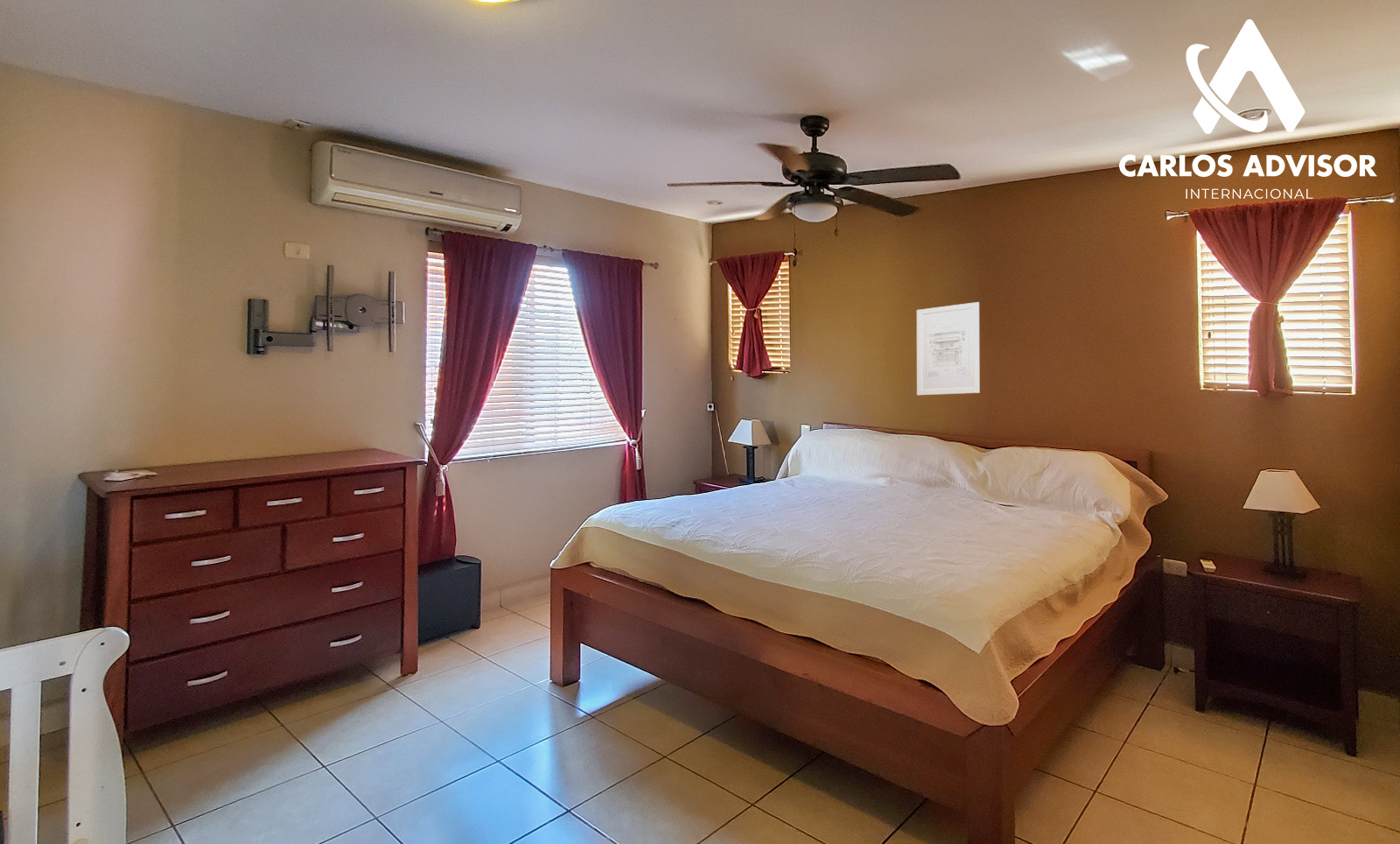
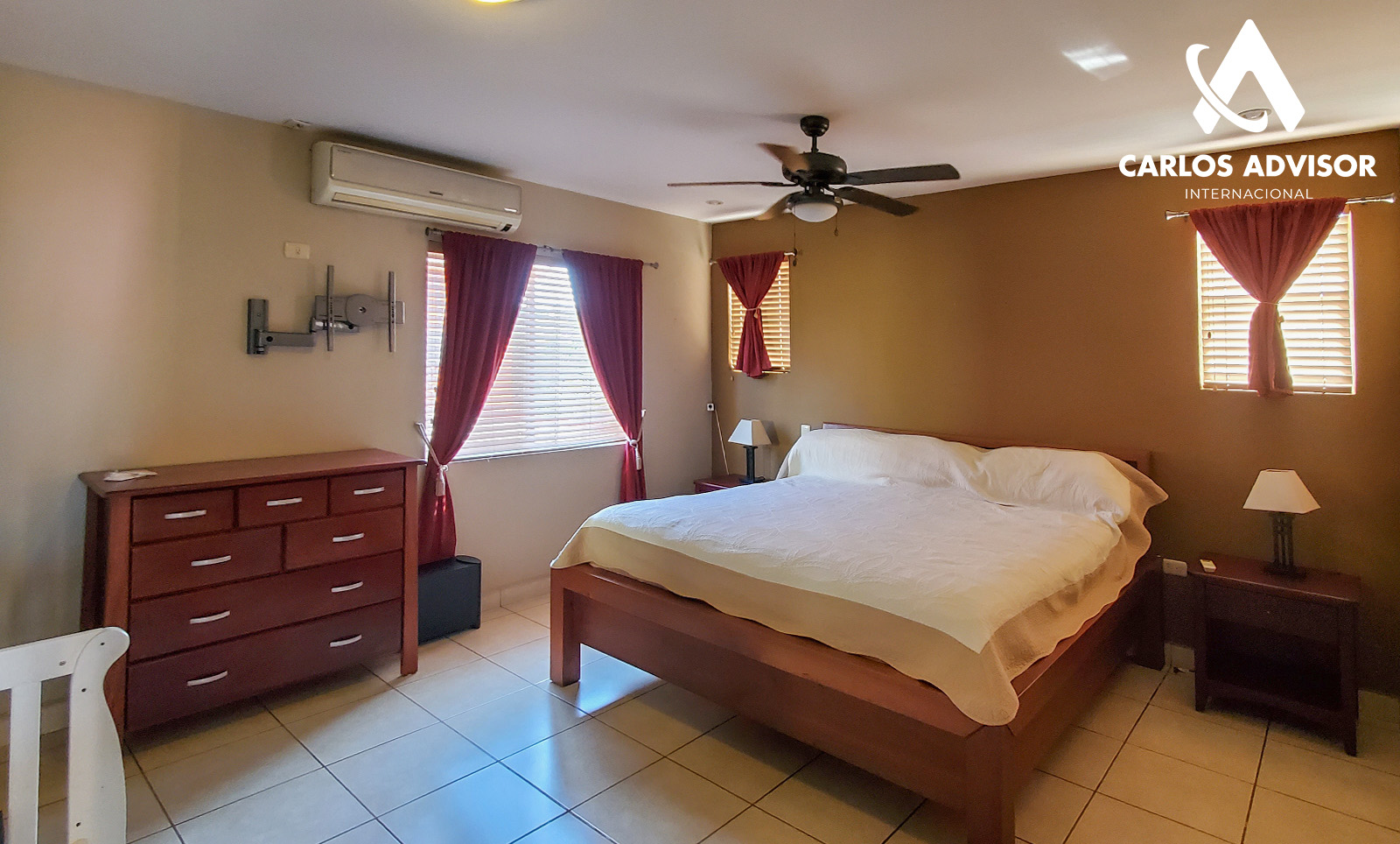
- wall art [916,301,980,396]
